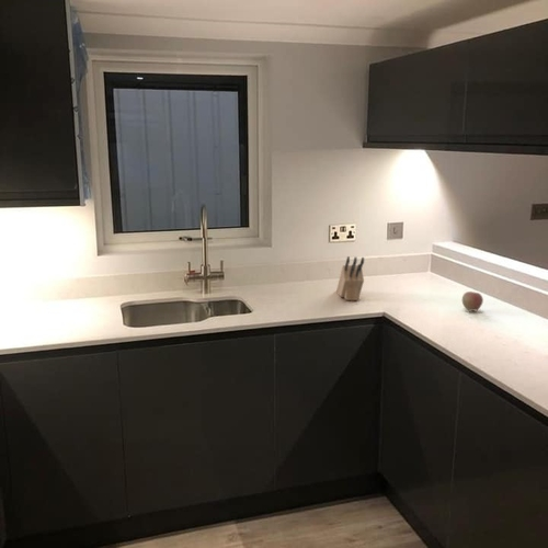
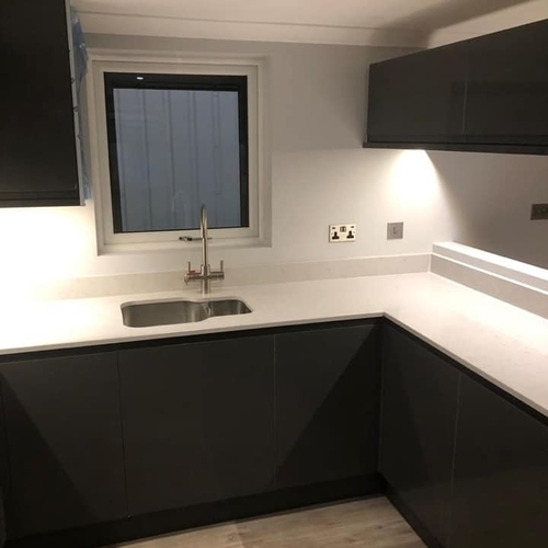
- apple [461,290,484,311]
- knife block [335,255,365,301]
